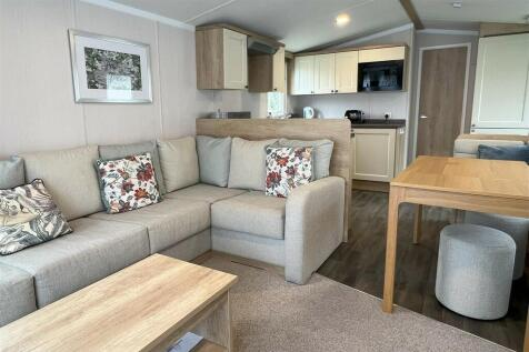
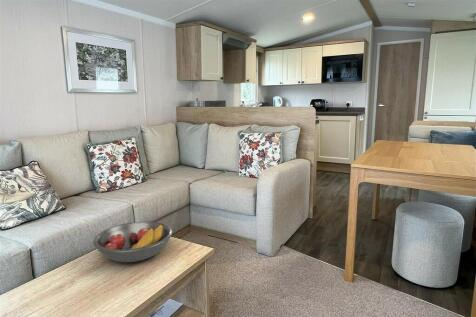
+ fruit bowl [92,220,173,263]
